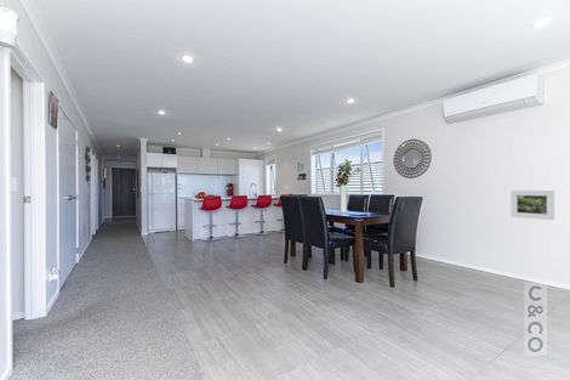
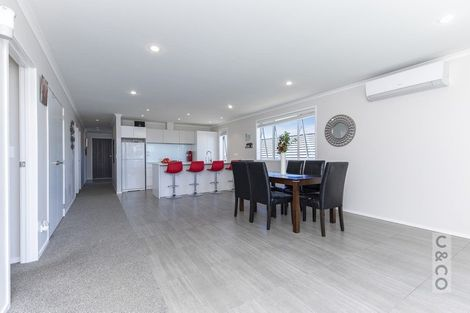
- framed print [509,189,555,221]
